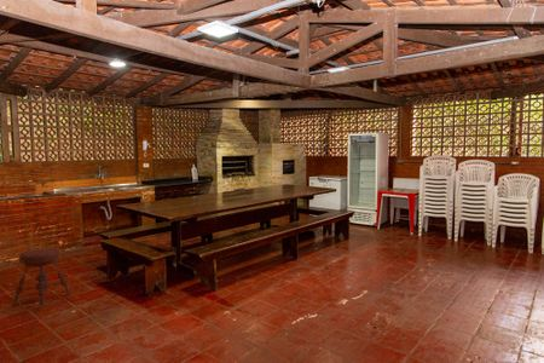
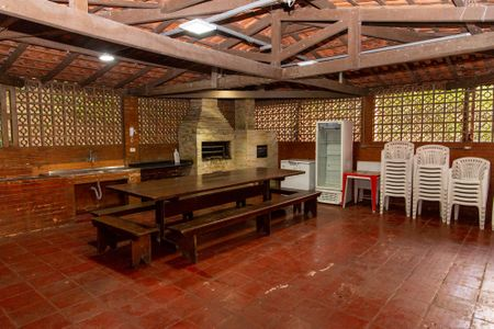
- stool [11,247,71,311]
